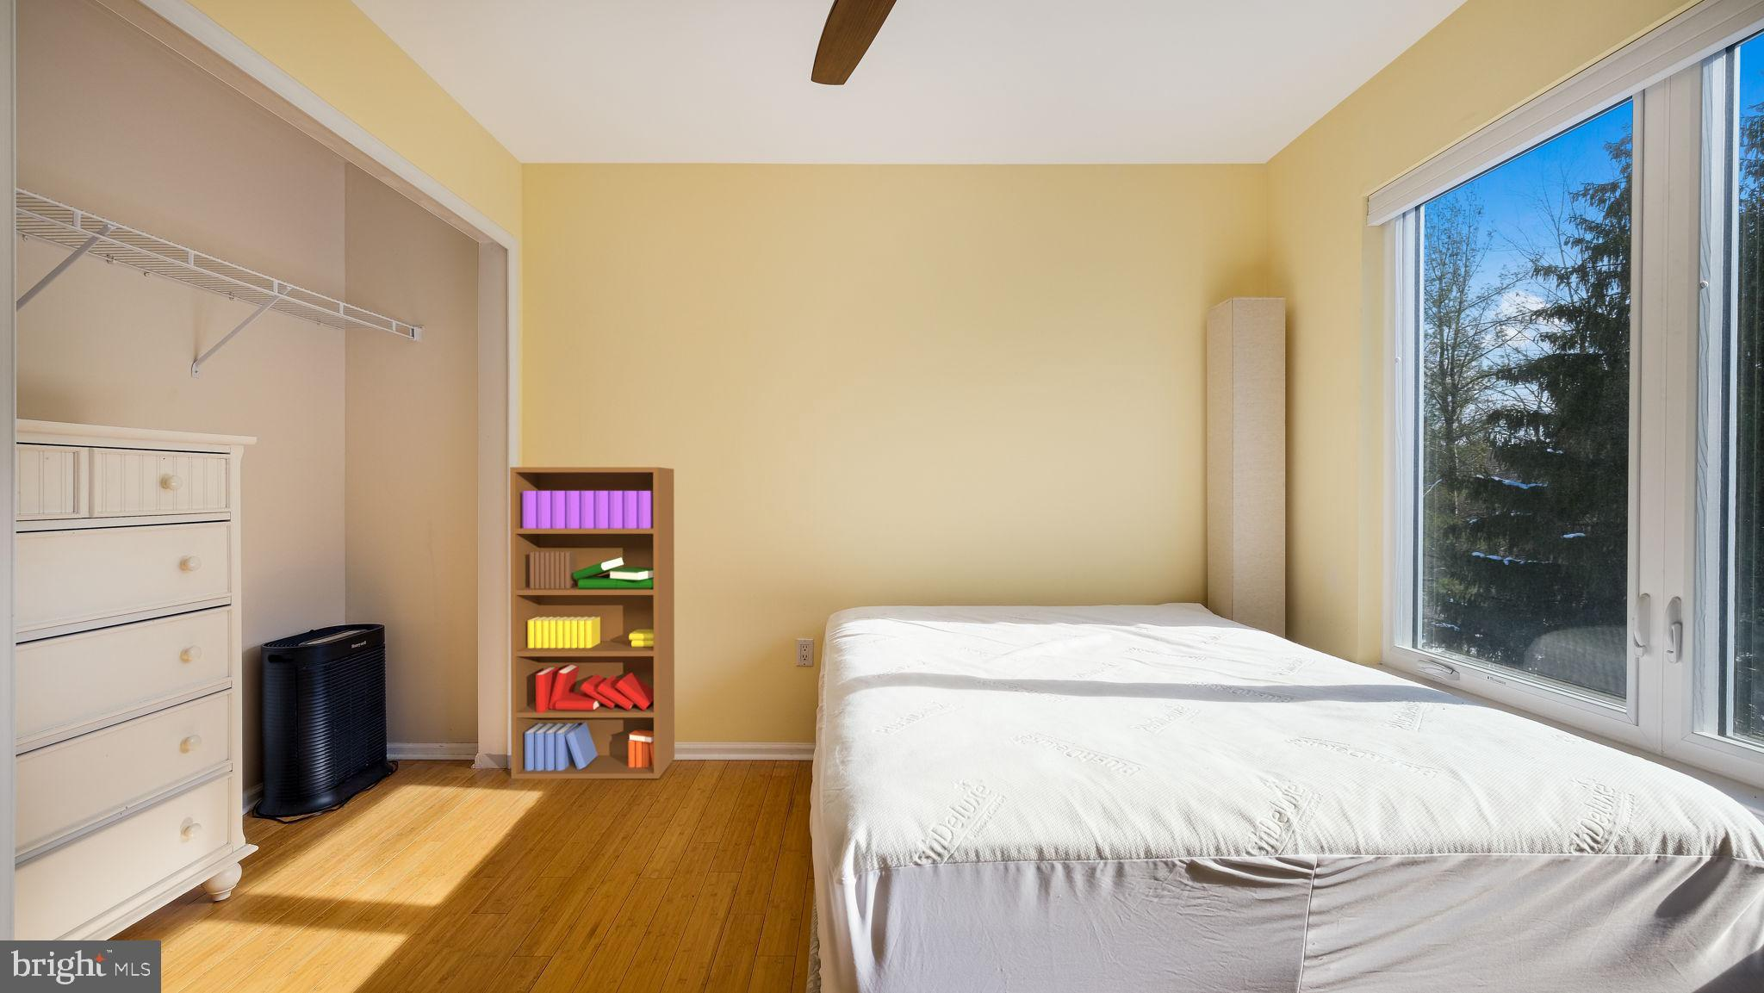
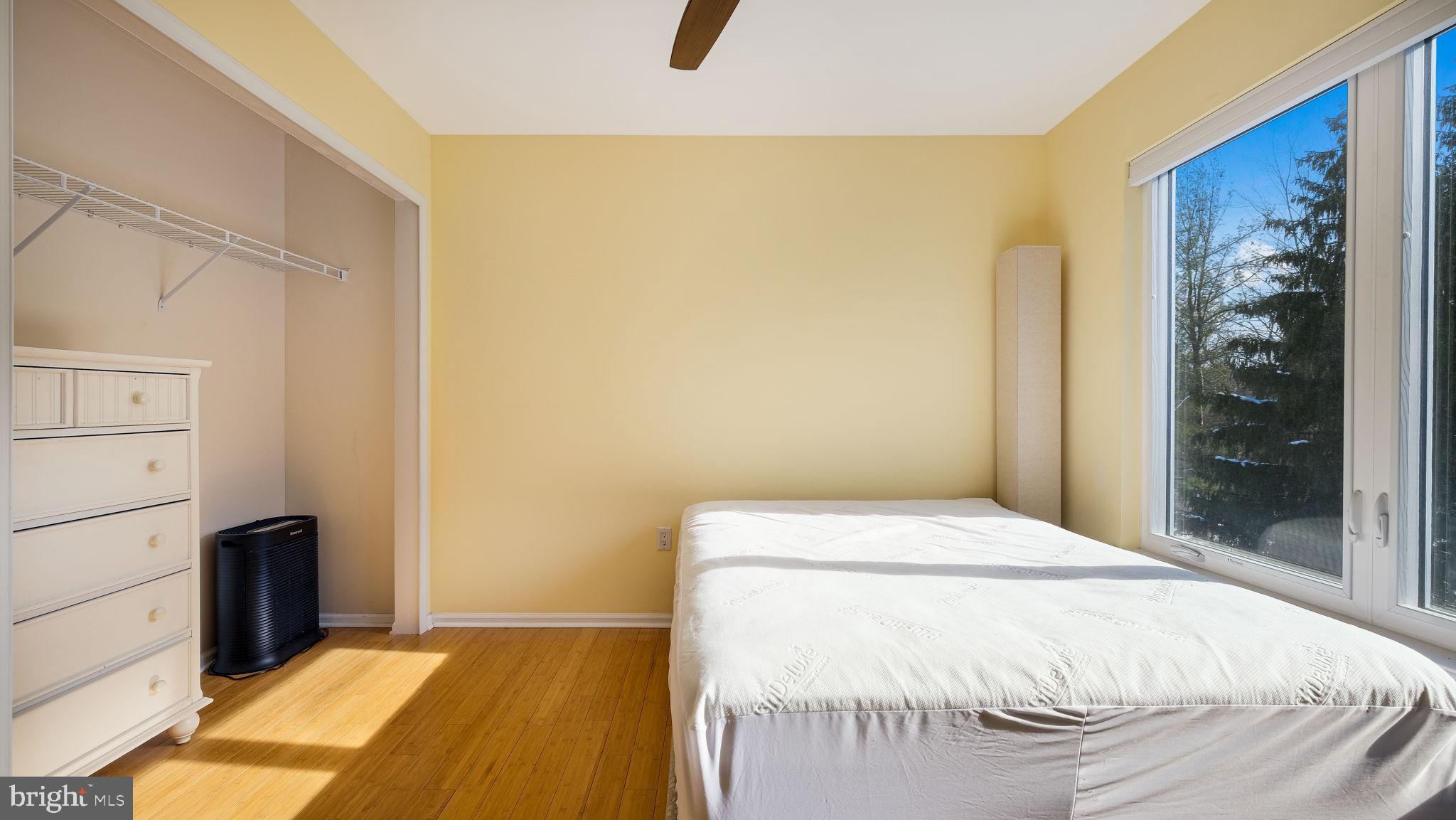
- bookshelf [509,466,675,780]
